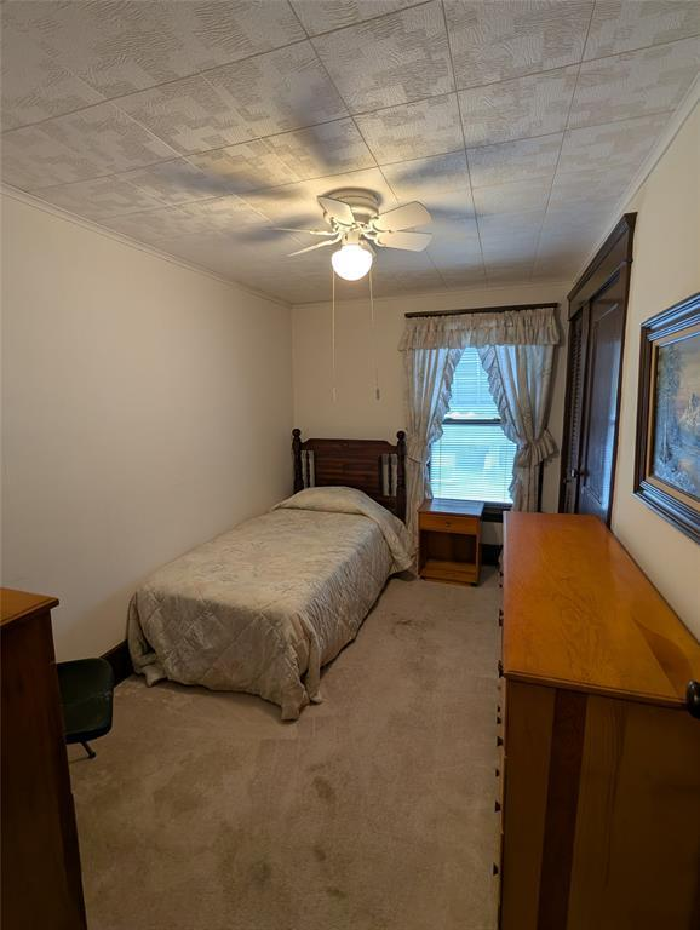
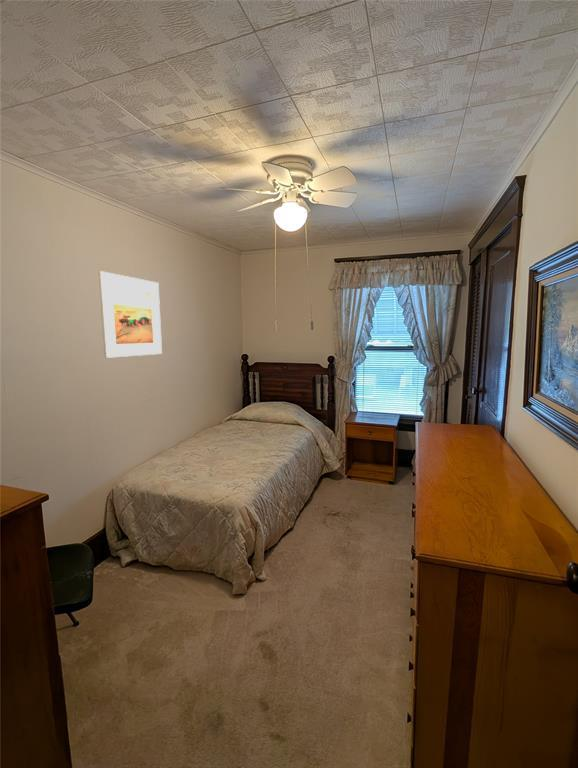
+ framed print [98,270,163,359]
